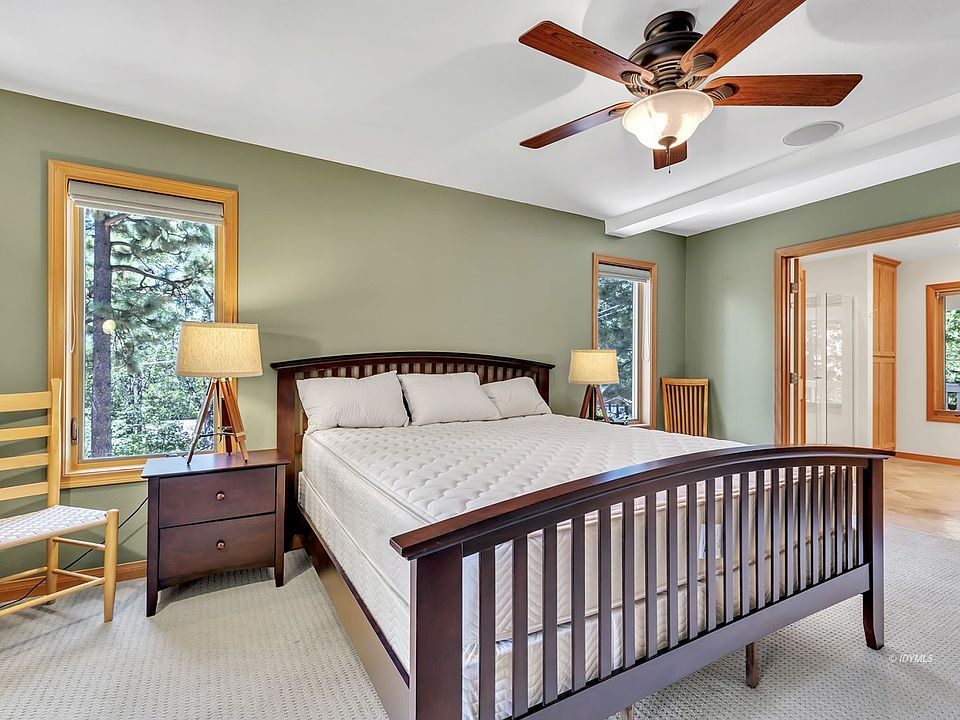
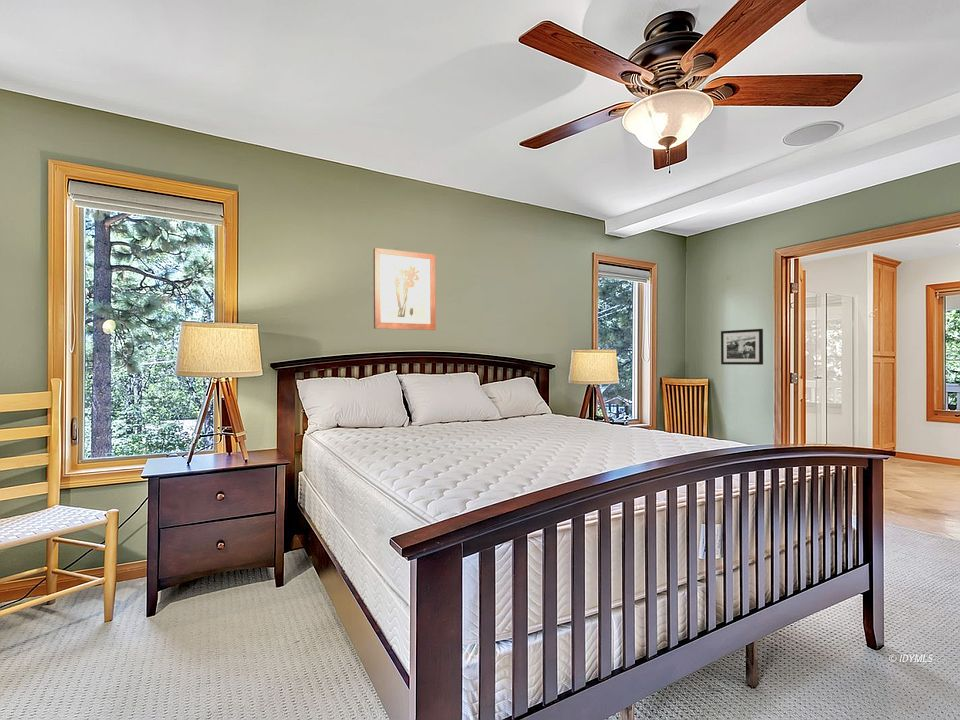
+ picture frame [720,328,764,366]
+ wall art [373,247,437,331]
